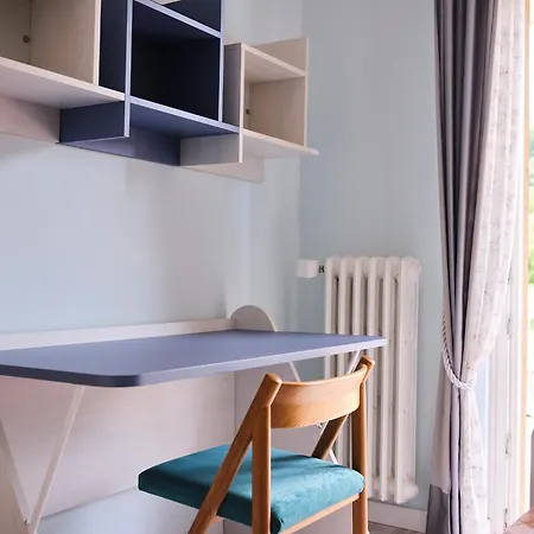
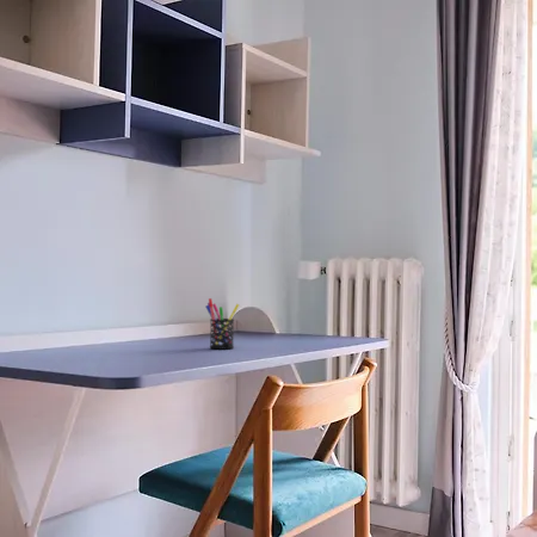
+ pen holder [205,297,240,350]
